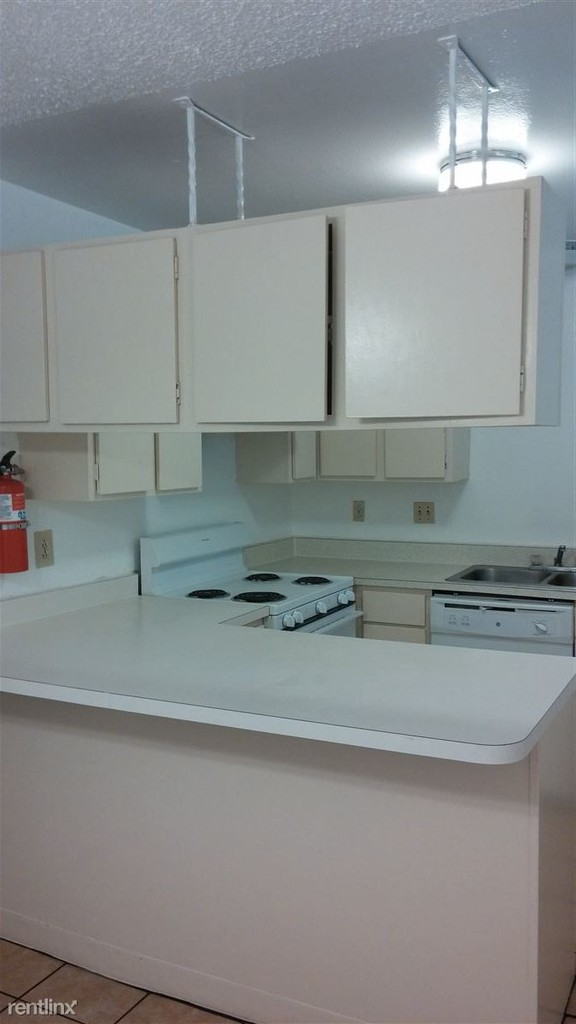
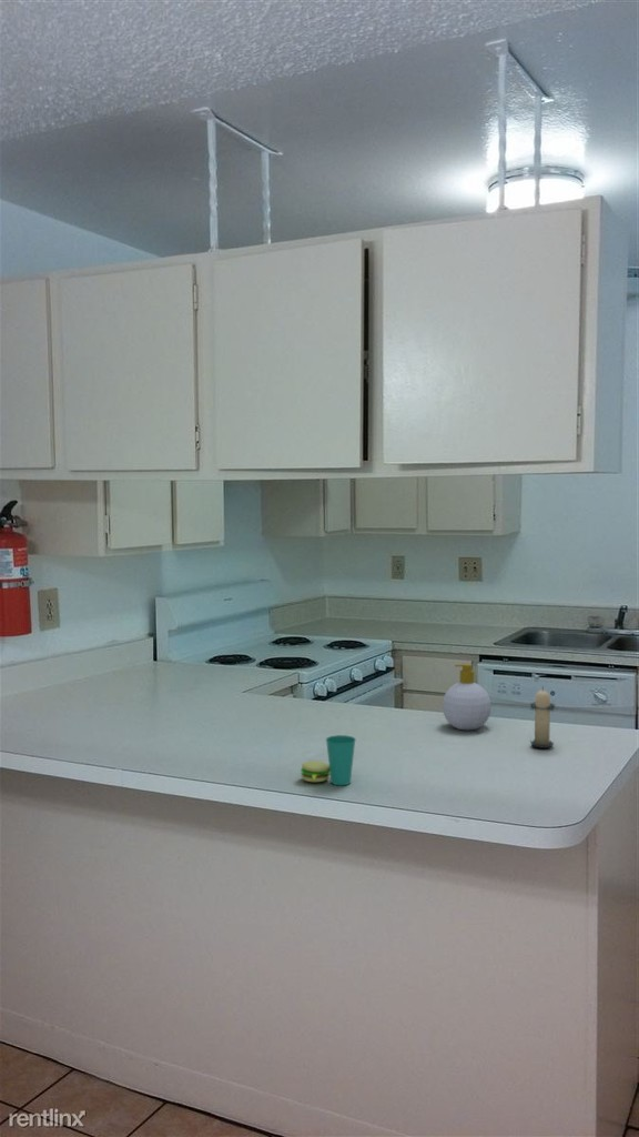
+ candle [529,685,557,749]
+ soap bottle [442,663,493,731]
+ cup [300,734,357,786]
